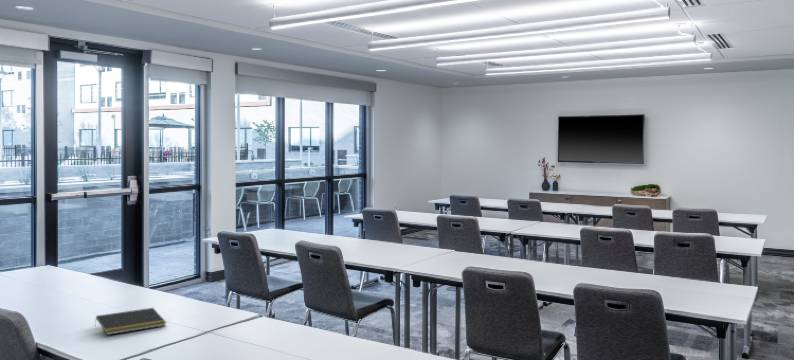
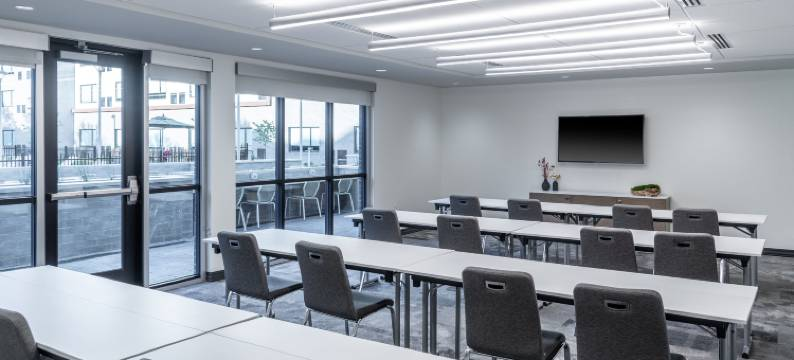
- notepad [94,307,167,336]
